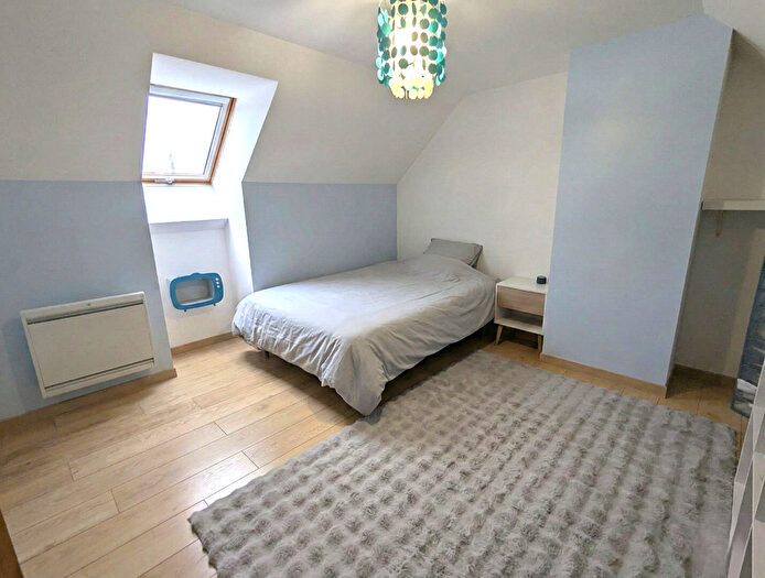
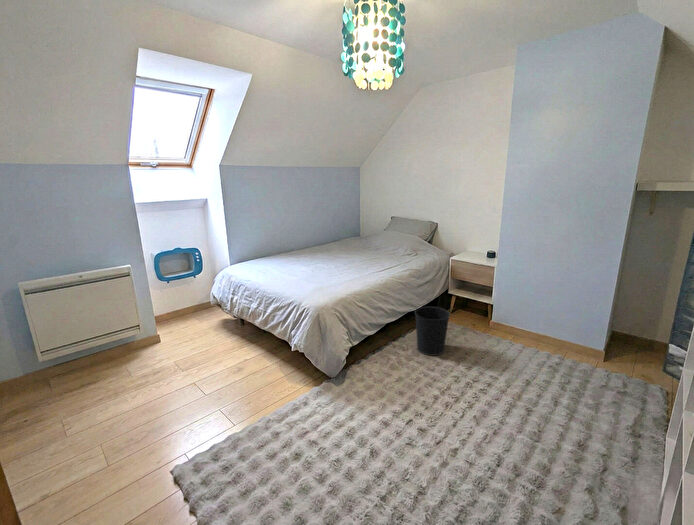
+ wastebasket [414,306,451,357]
